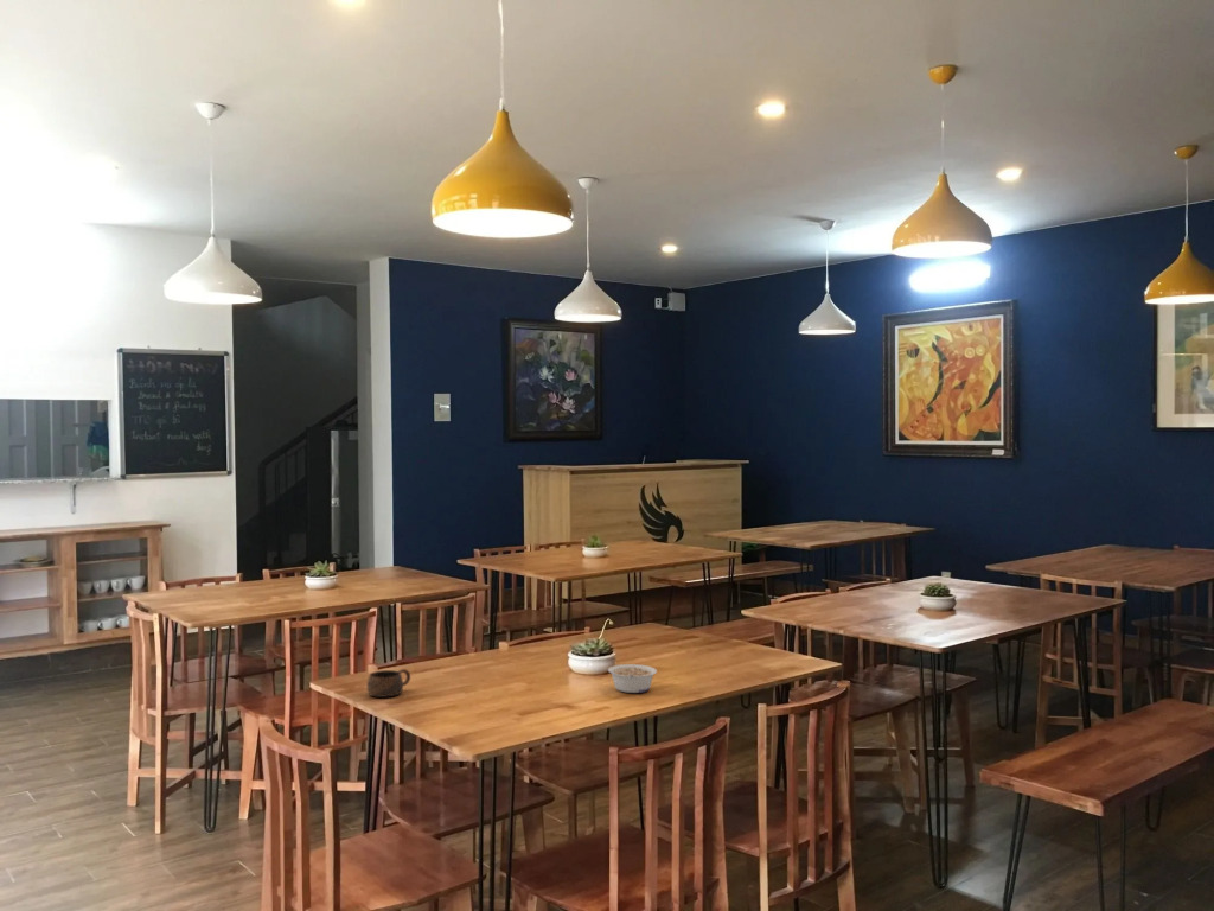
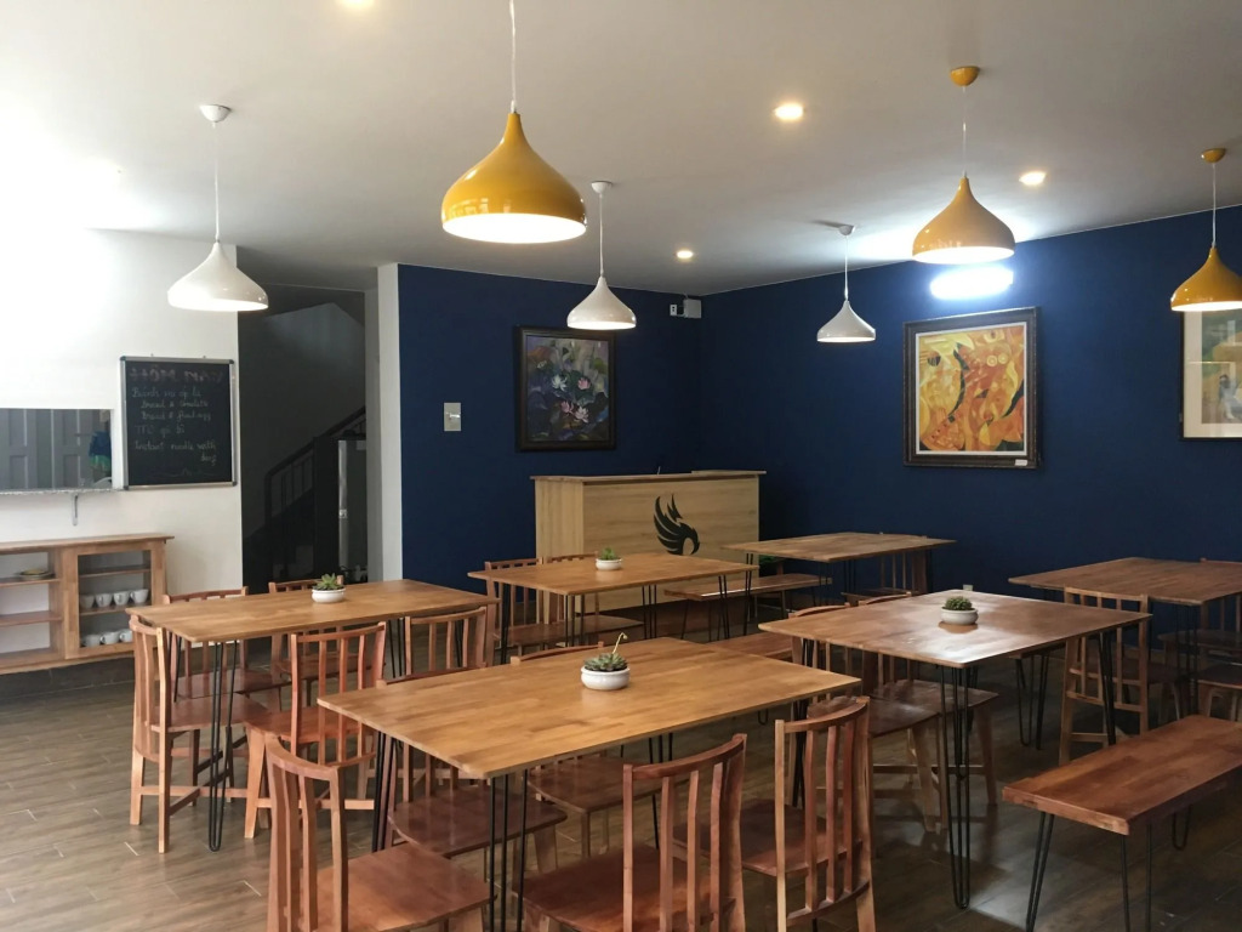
- cup [366,668,411,699]
- legume [607,663,658,694]
